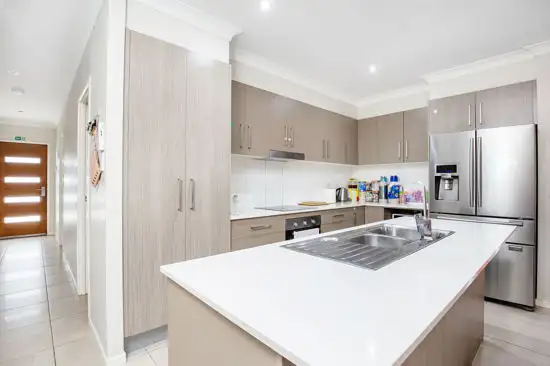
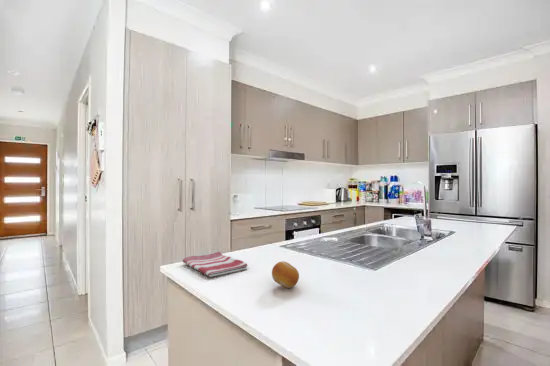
+ dish towel [182,251,249,278]
+ fruit [271,260,300,289]
